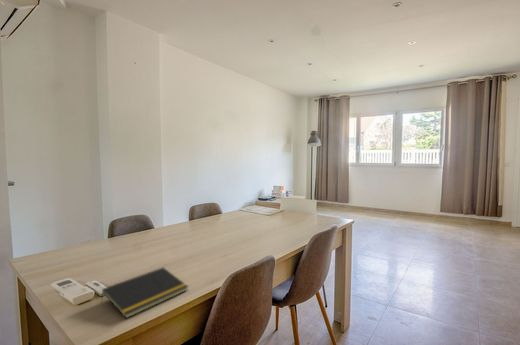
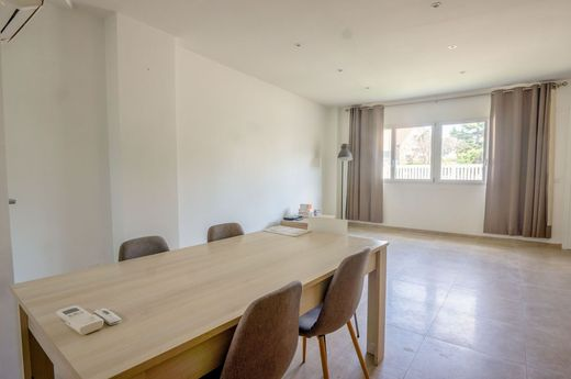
- notepad [100,266,190,319]
